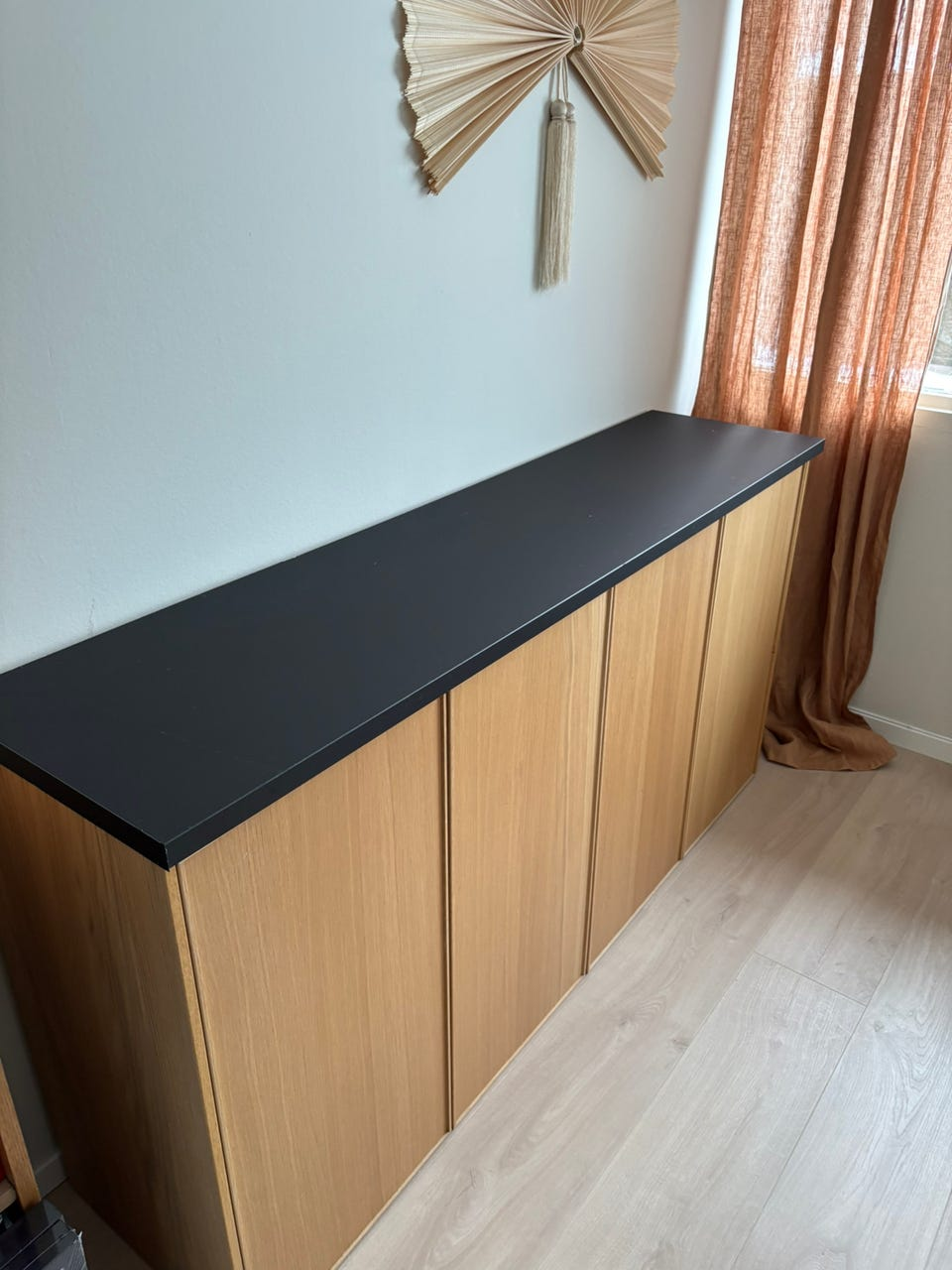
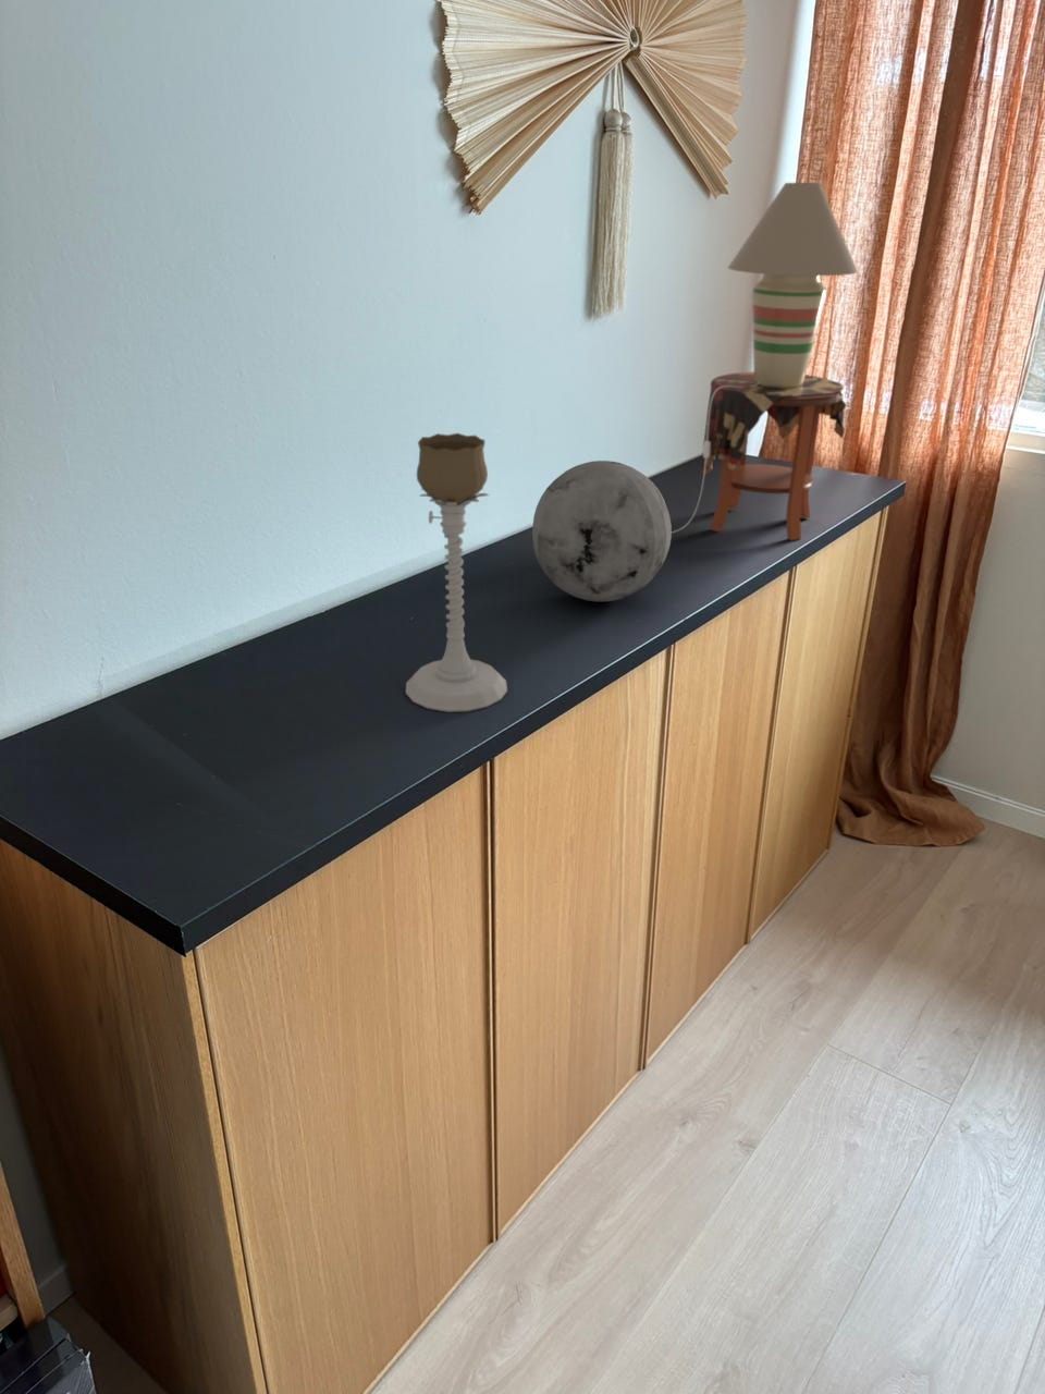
+ table lamp [672,182,858,541]
+ candle holder [405,432,508,713]
+ decorative orb [531,460,673,603]
